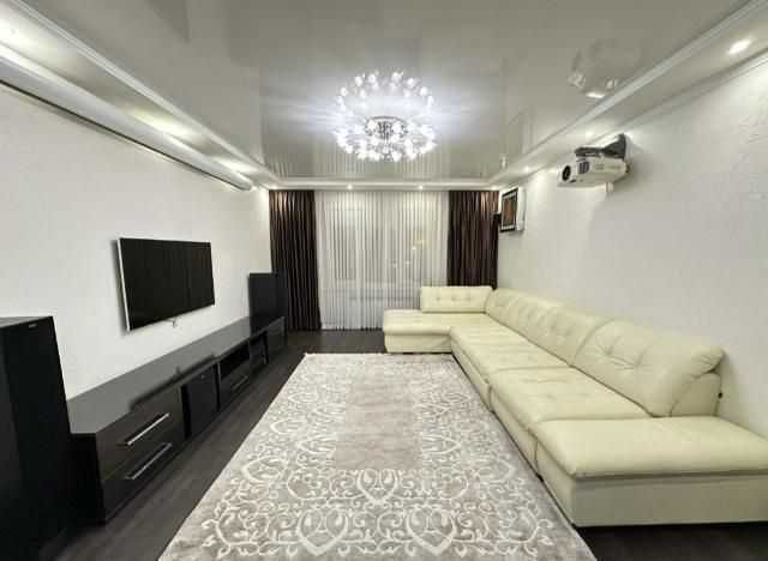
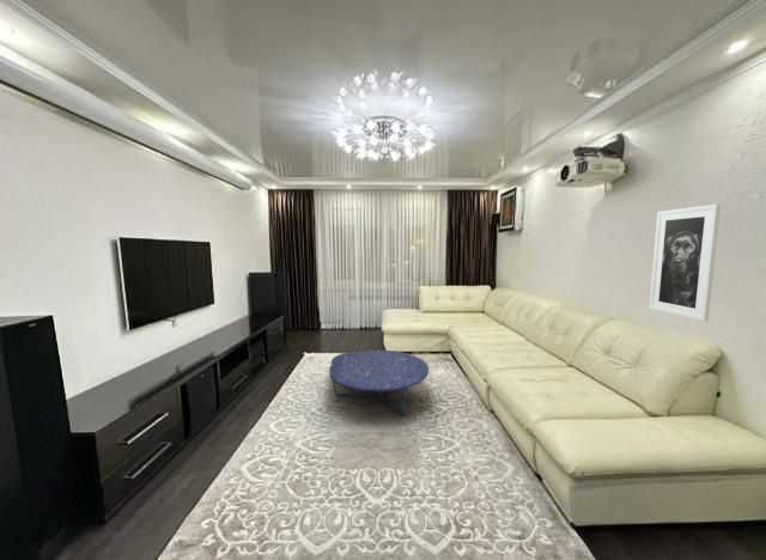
+ nesting table [328,349,430,418]
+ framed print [648,203,722,323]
